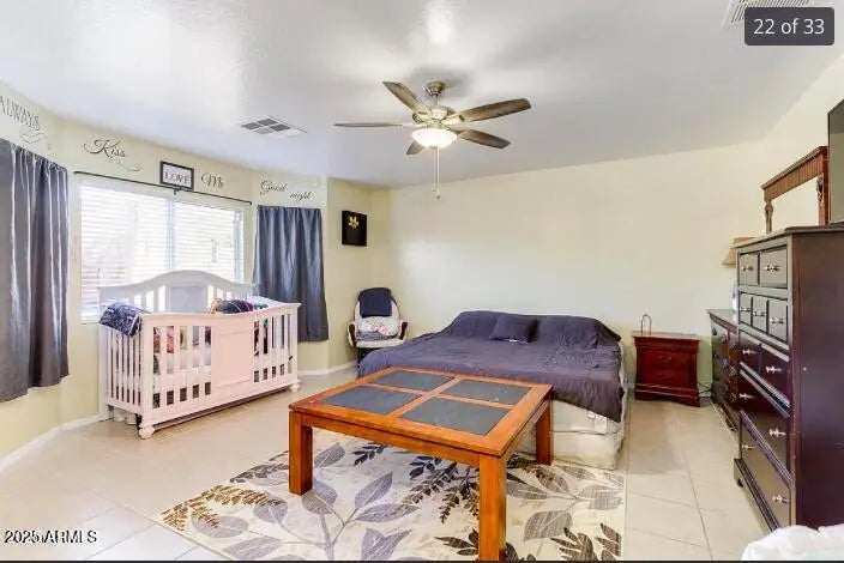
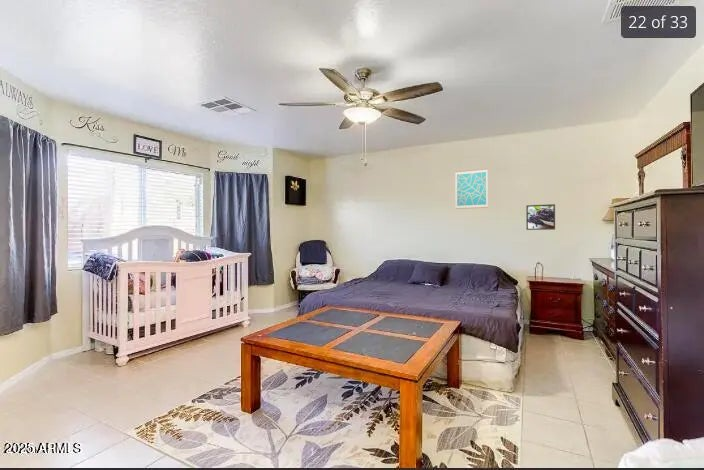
+ wall art [455,168,489,210]
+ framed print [525,203,556,231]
